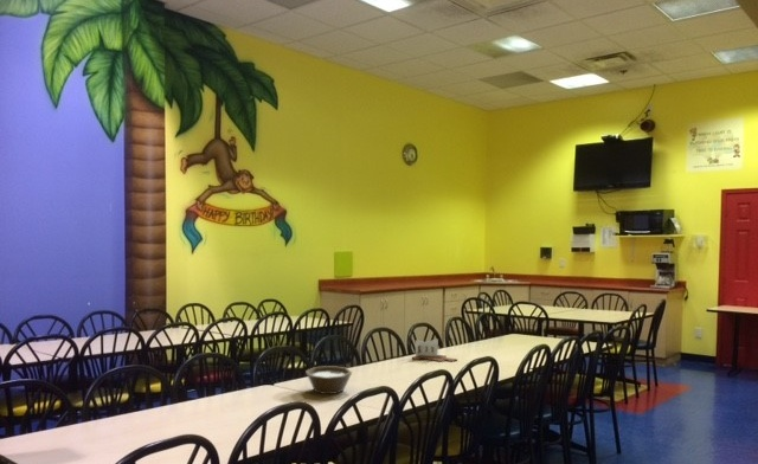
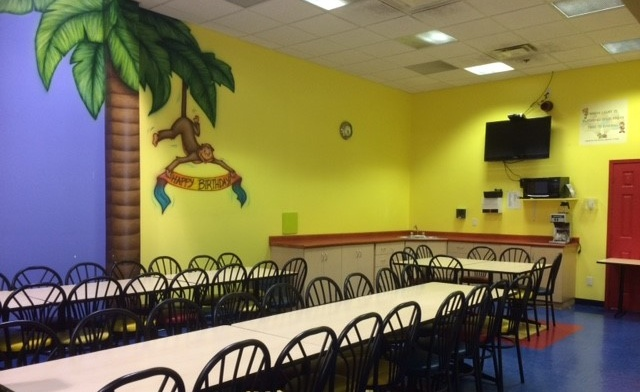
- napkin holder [411,339,458,363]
- bowl [304,365,353,395]
